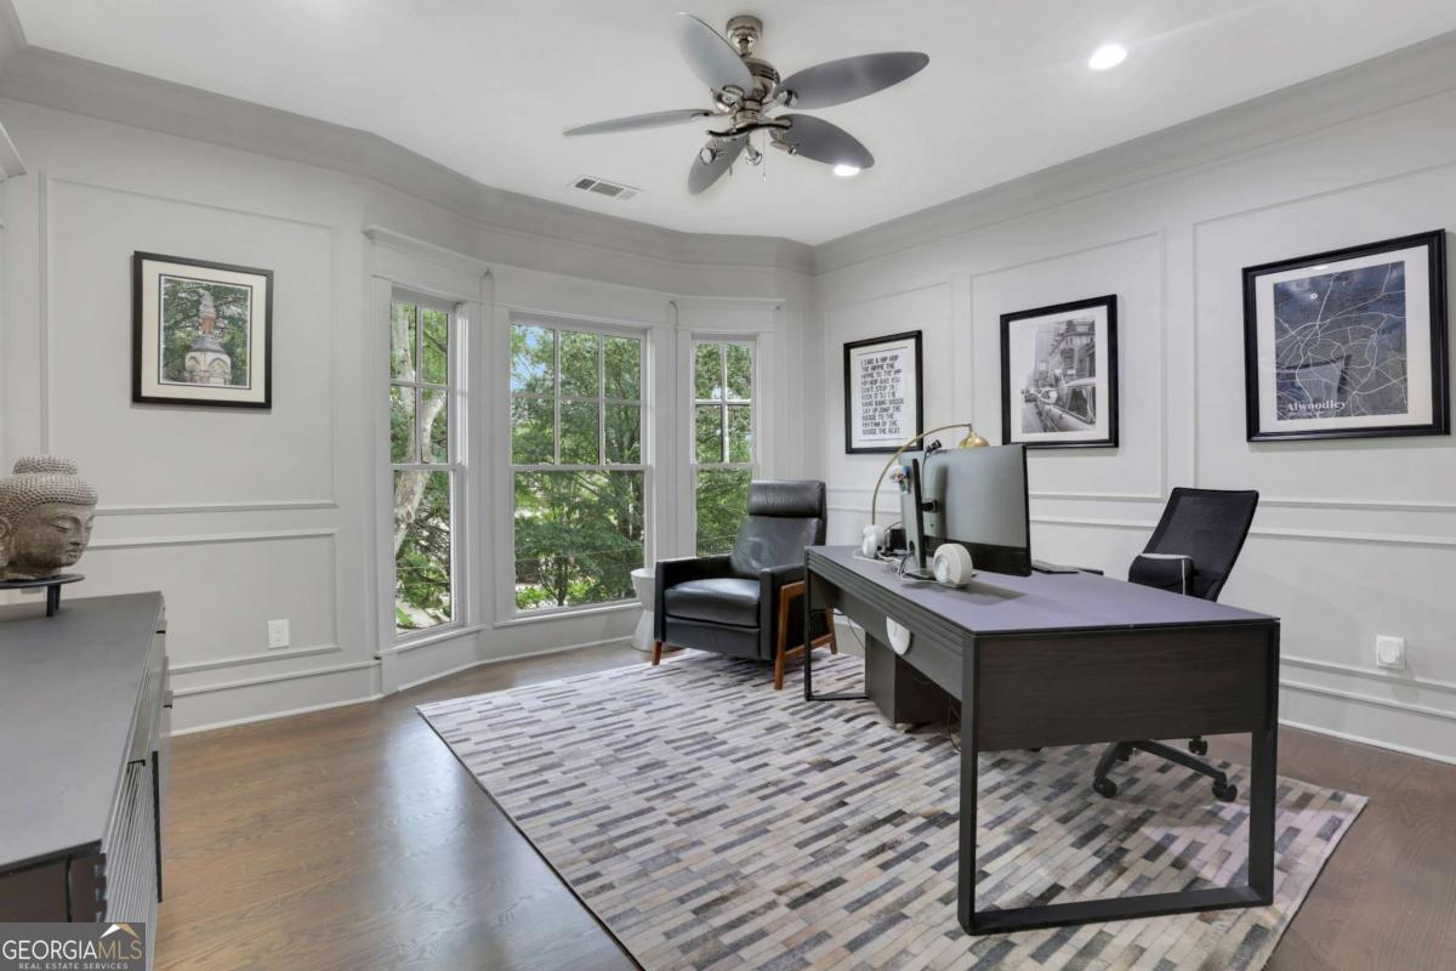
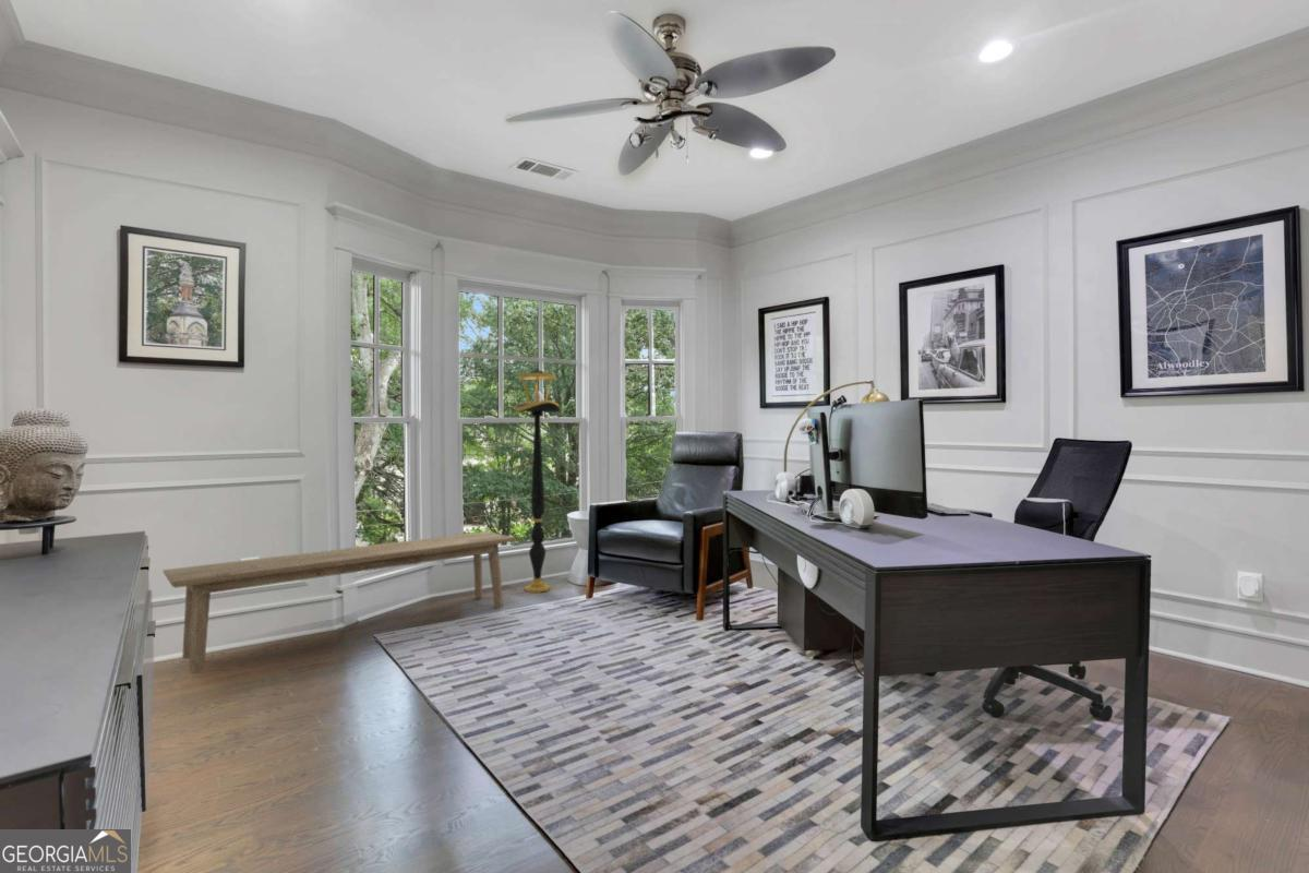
+ floor lamp [514,367,561,594]
+ bench [161,530,517,674]
